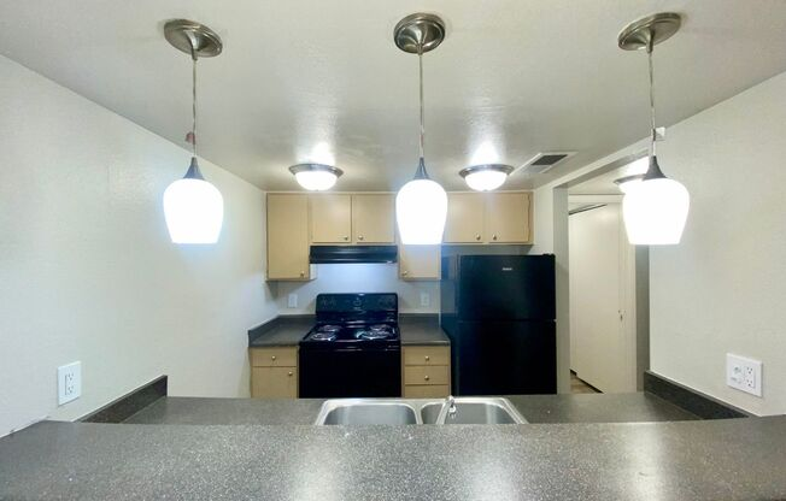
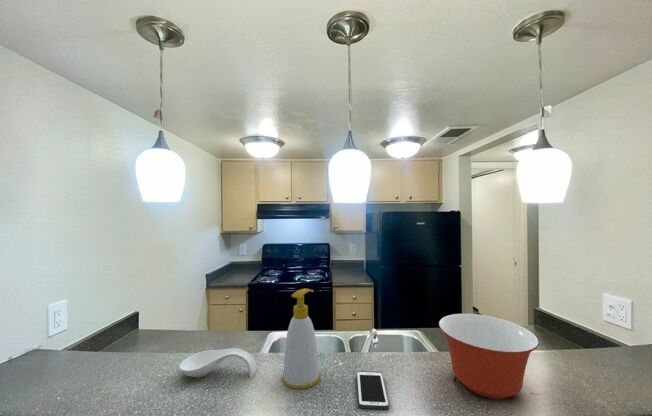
+ cell phone [356,370,390,410]
+ soap bottle [281,288,320,390]
+ spoon rest [178,347,258,378]
+ mixing bowl [438,313,540,400]
